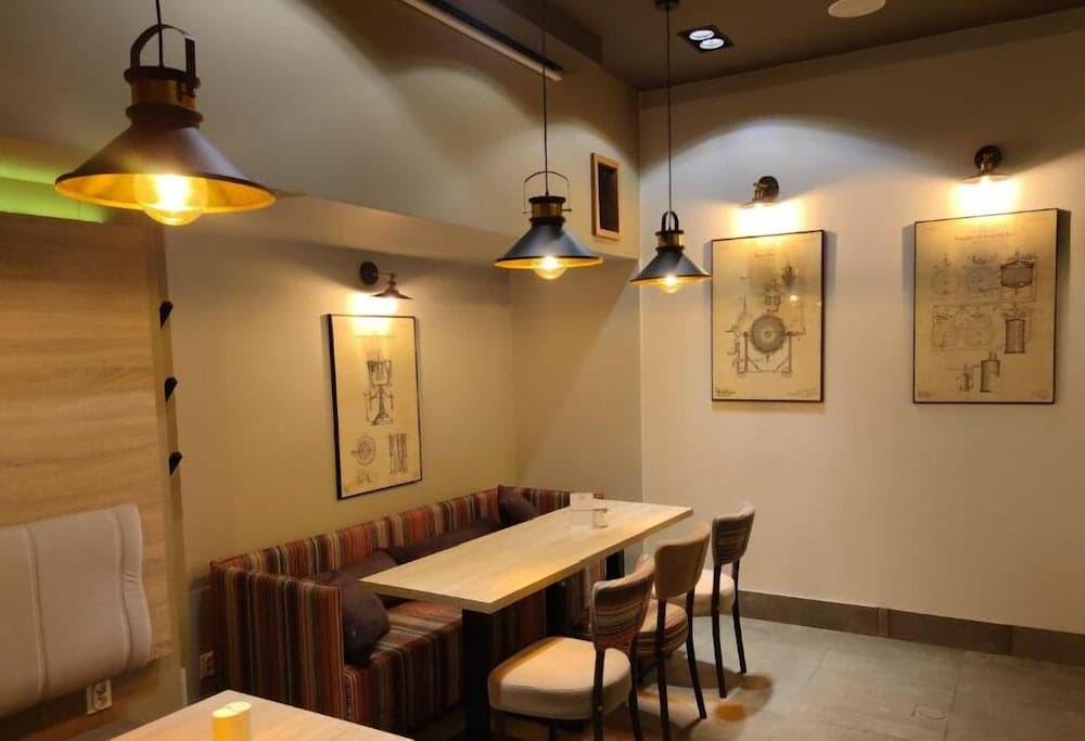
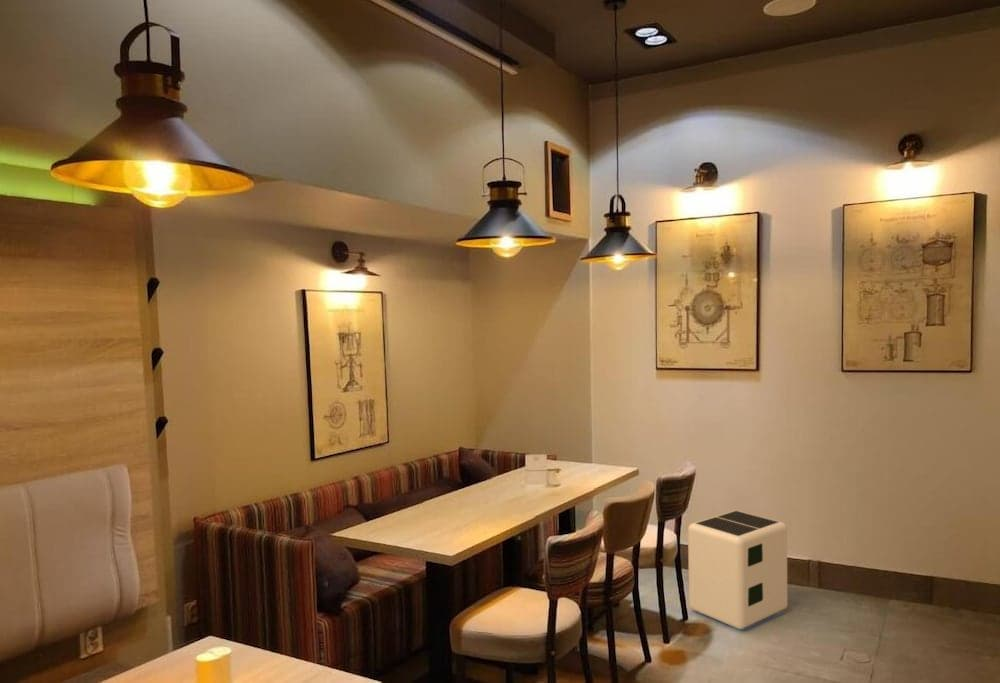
+ air purifier [687,509,788,630]
